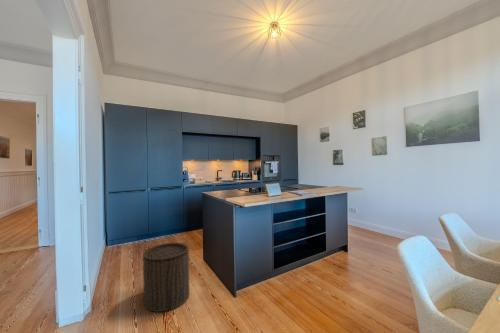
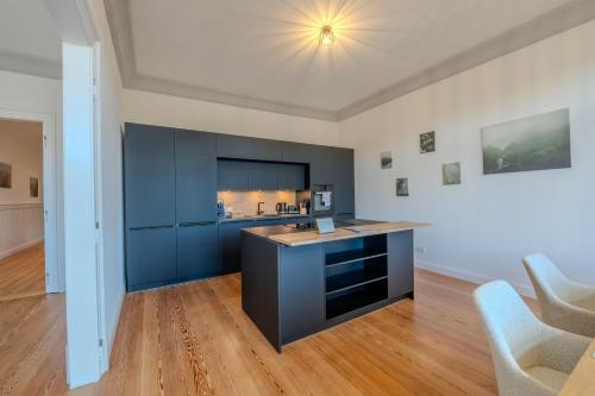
- stool [142,242,190,313]
